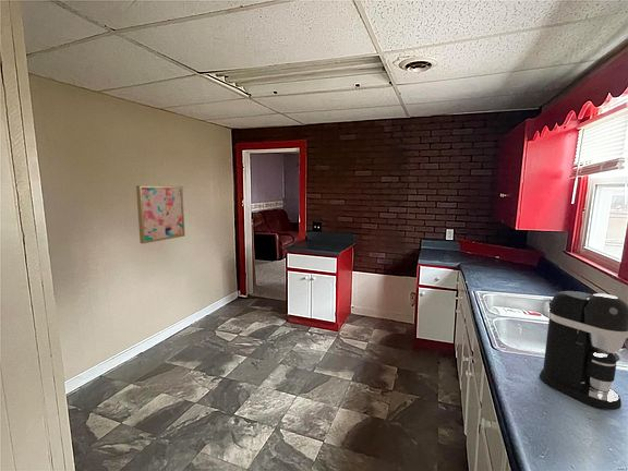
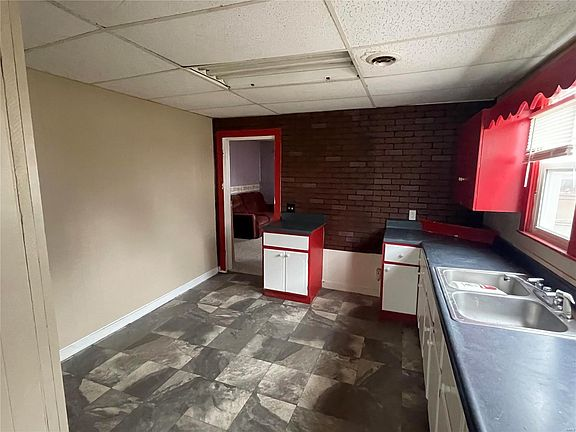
- coffee maker [539,290,628,411]
- wall art [135,184,185,244]
